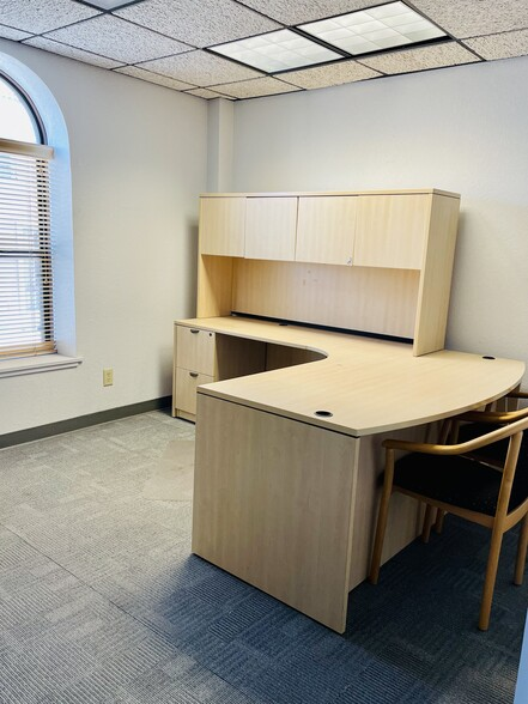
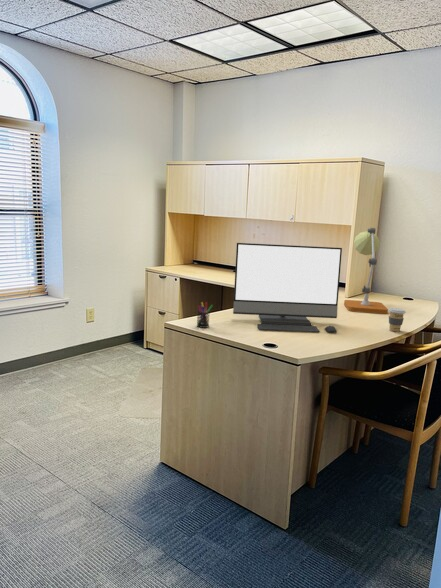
+ monitor [232,242,343,333]
+ pen holder [196,301,214,329]
+ coffee cup [388,307,407,333]
+ desk lamp [343,227,389,315]
